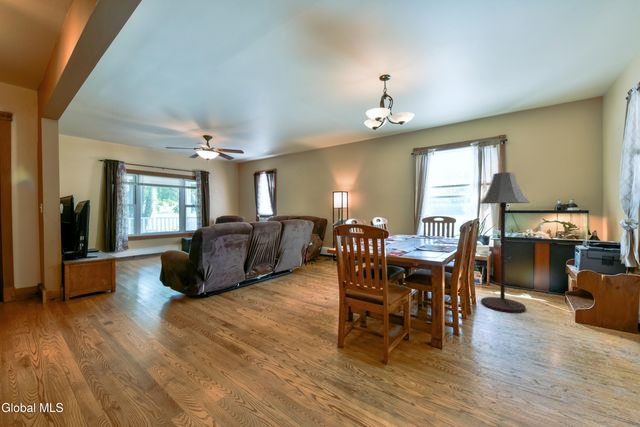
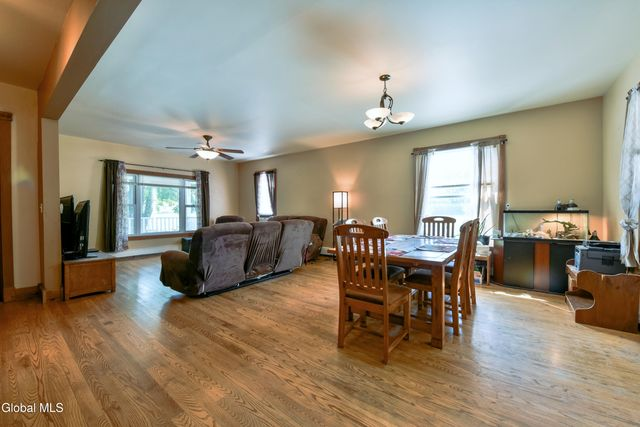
- floor lamp [479,171,531,314]
